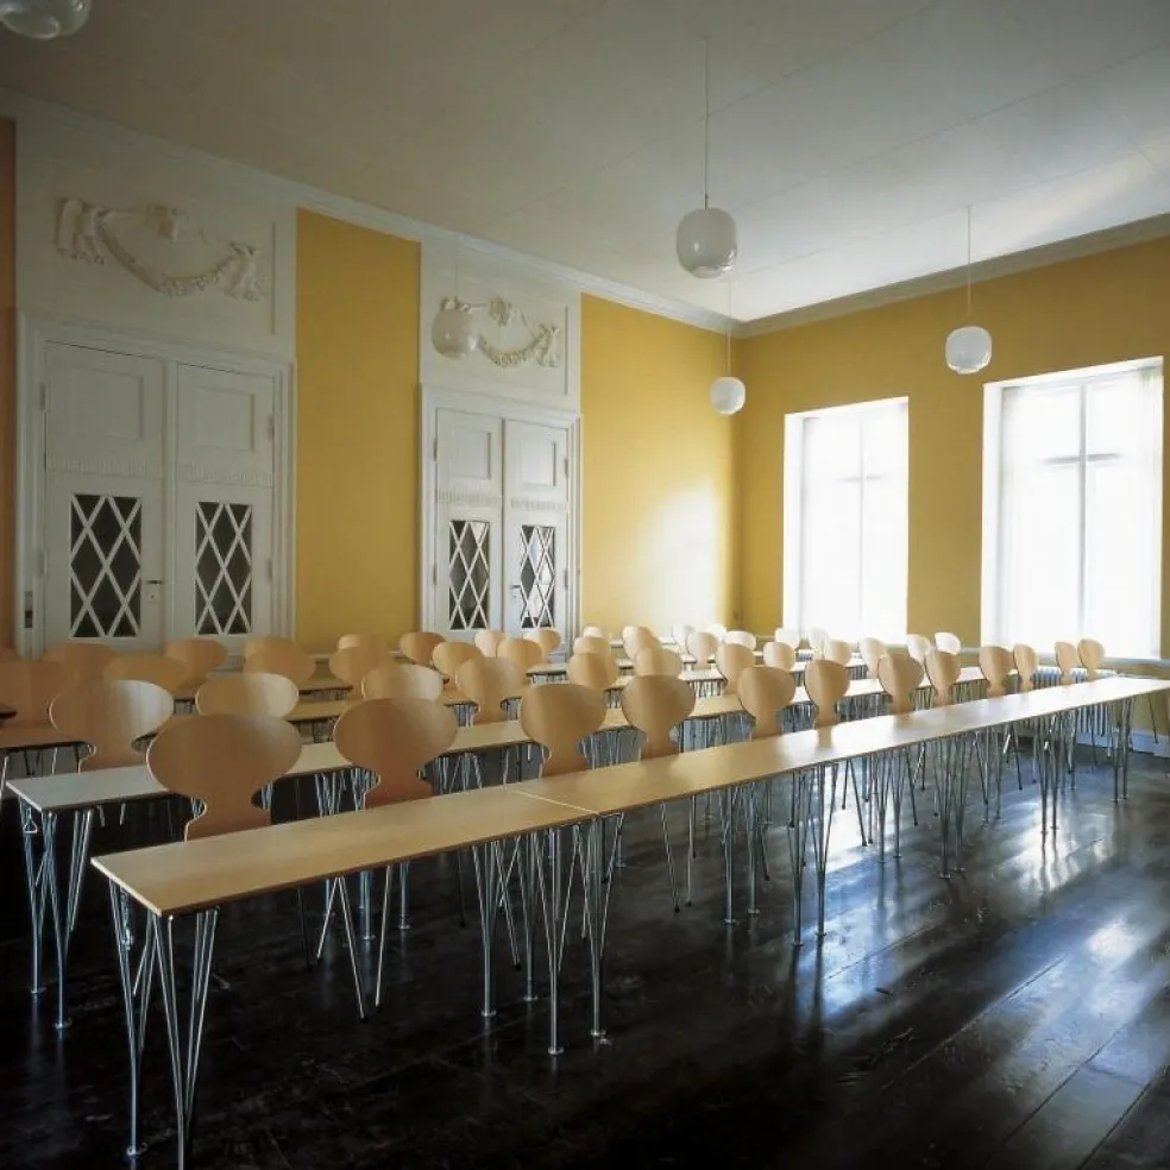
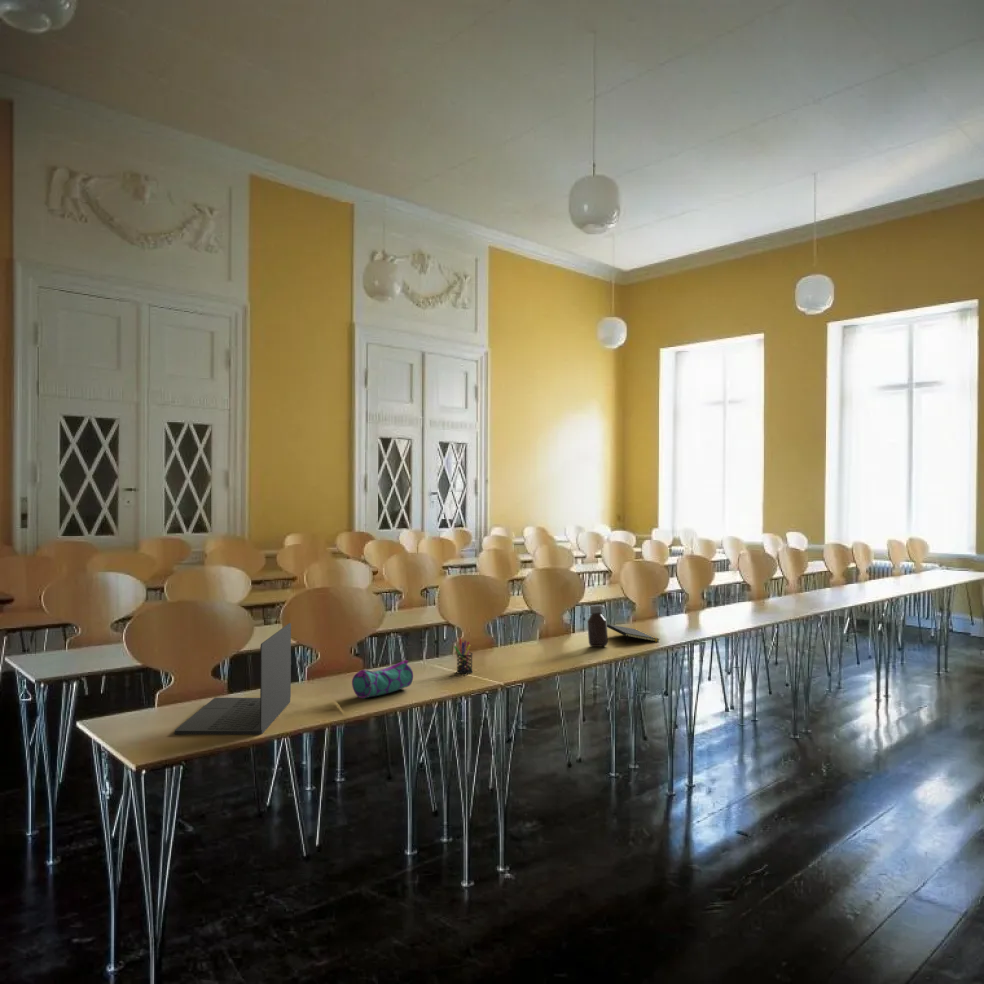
+ pen holder [453,638,474,675]
+ laptop [174,622,292,736]
+ notepad [607,623,660,645]
+ pencil case [351,659,414,699]
+ bottle [586,604,609,648]
